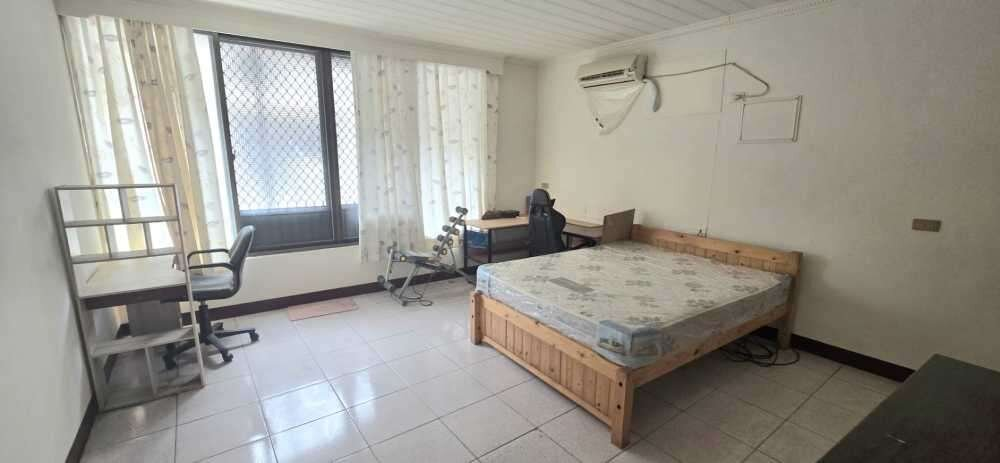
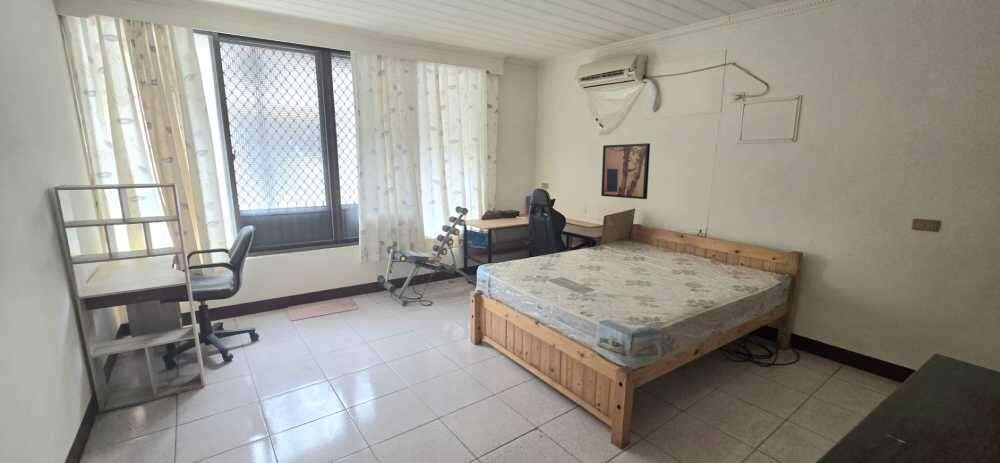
+ wall art [600,142,651,200]
